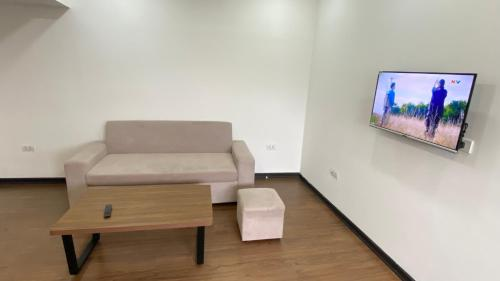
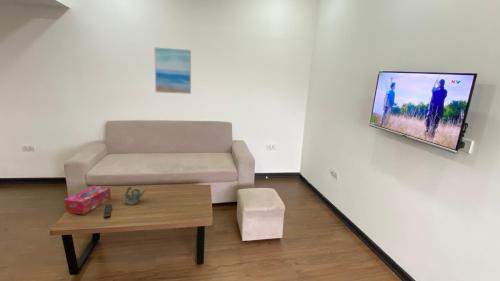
+ wall art [153,46,192,95]
+ tissue box [63,185,112,216]
+ teapot [123,186,148,206]
